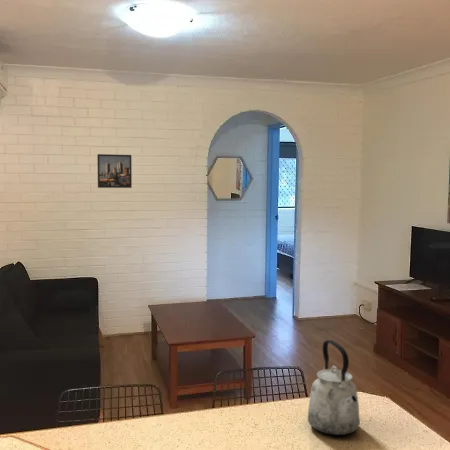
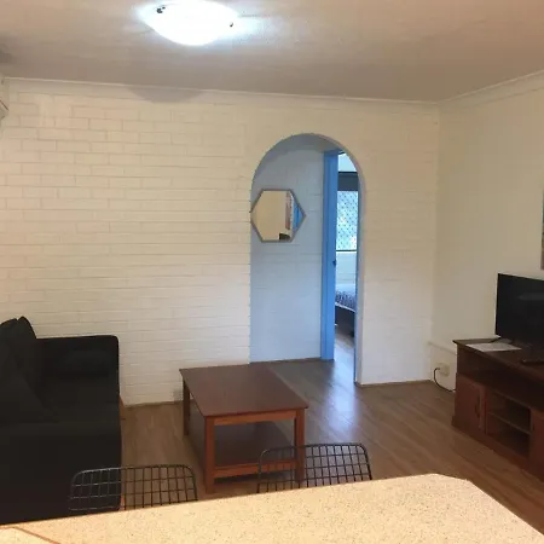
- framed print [96,153,133,189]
- kettle [307,339,361,436]
